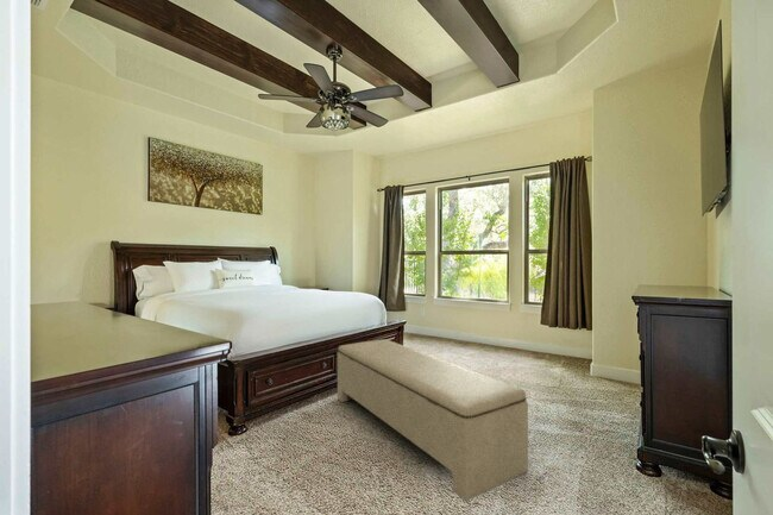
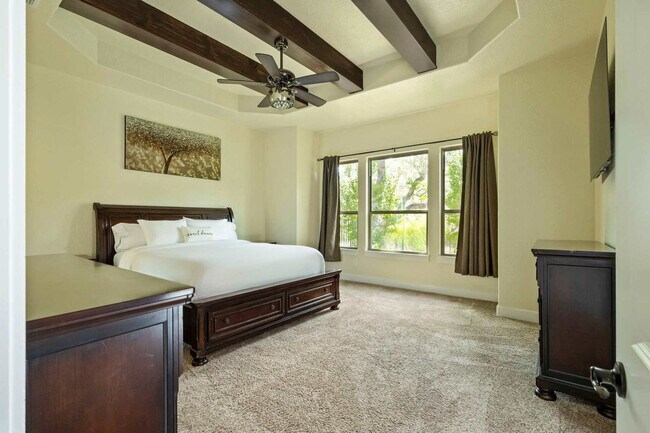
- bench [337,339,529,502]
